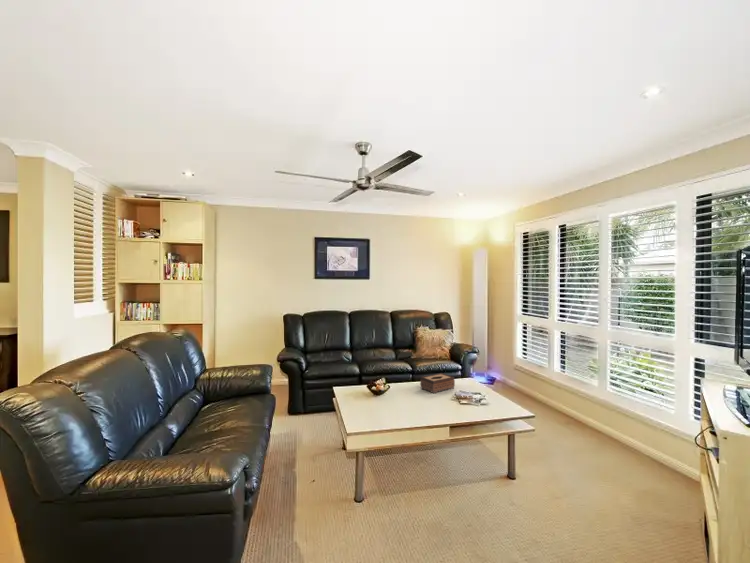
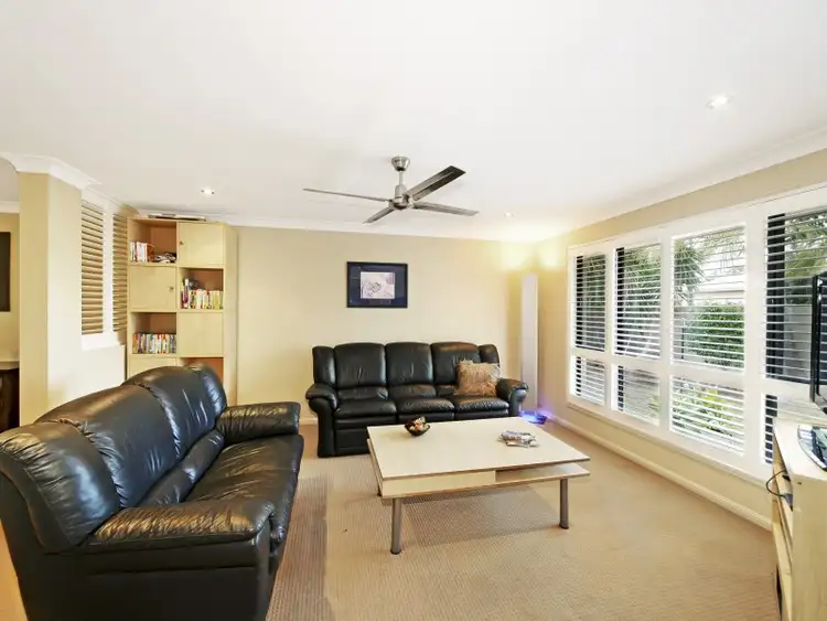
- tissue box [419,372,456,394]
